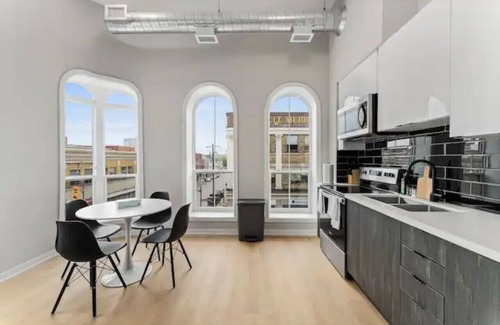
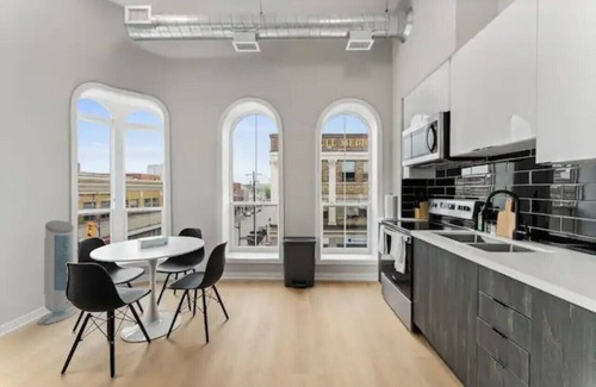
+ air purifier [36,219,80,325]
